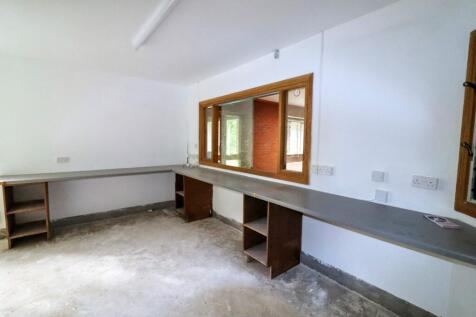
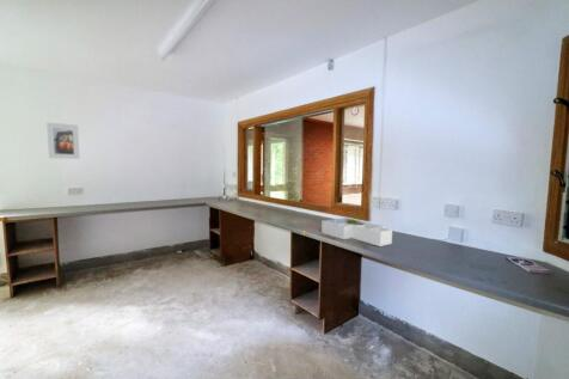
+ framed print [45,121,81,160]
+ desk organizer [320,216,393,247]
